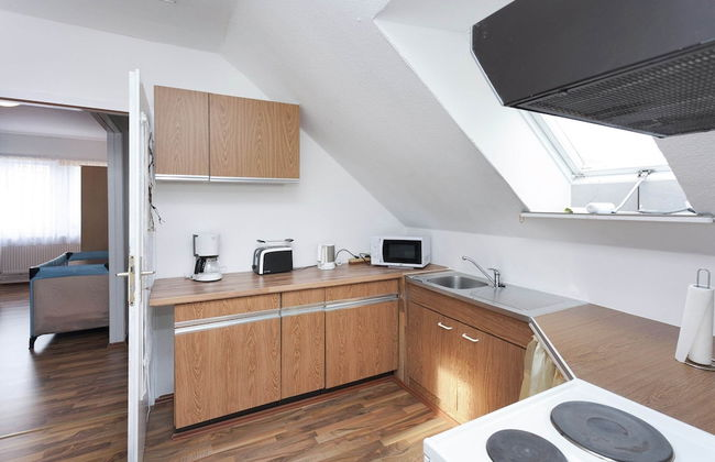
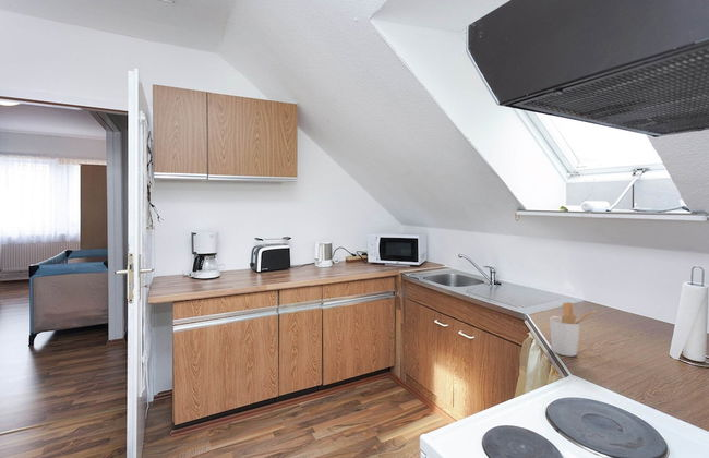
+ utensil holder [549,301,598,358]
